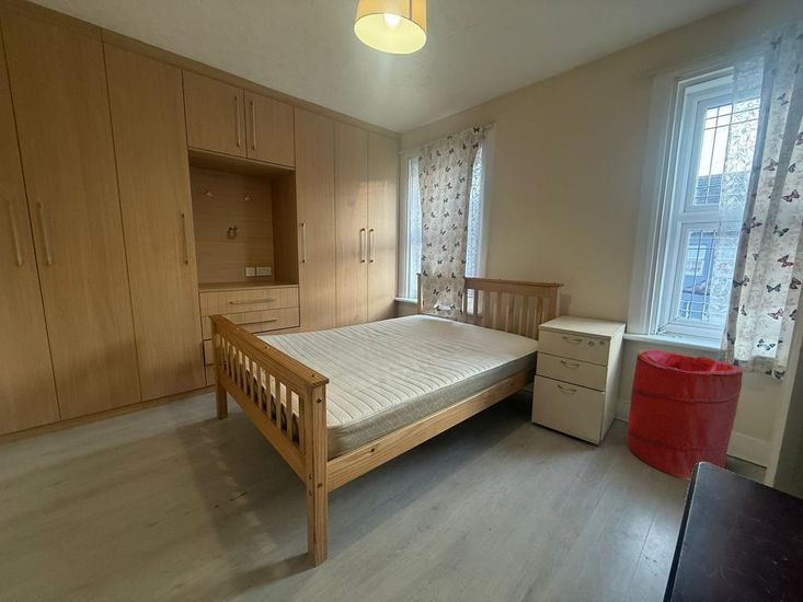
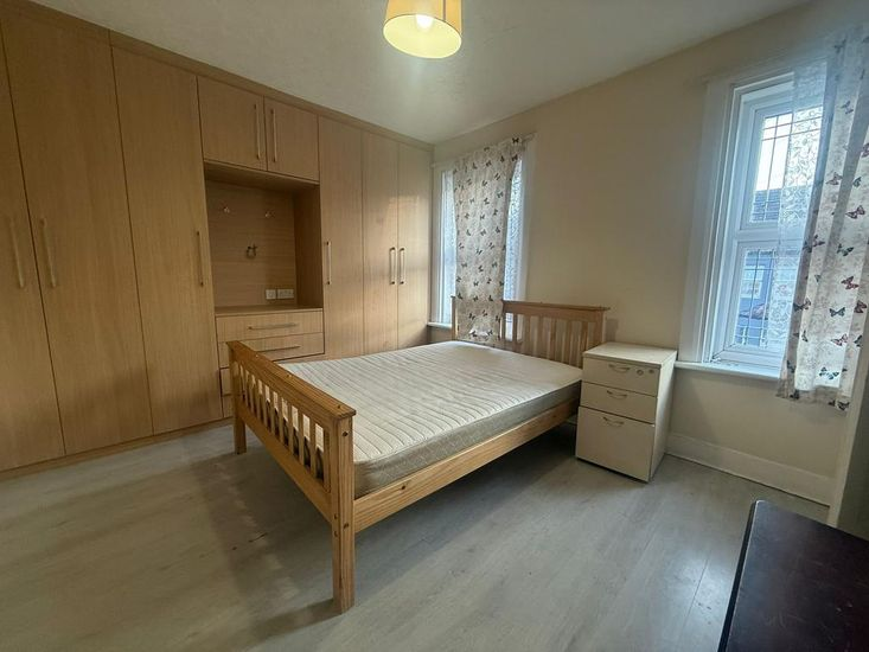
- laundry hamper [626,349,744,482]
